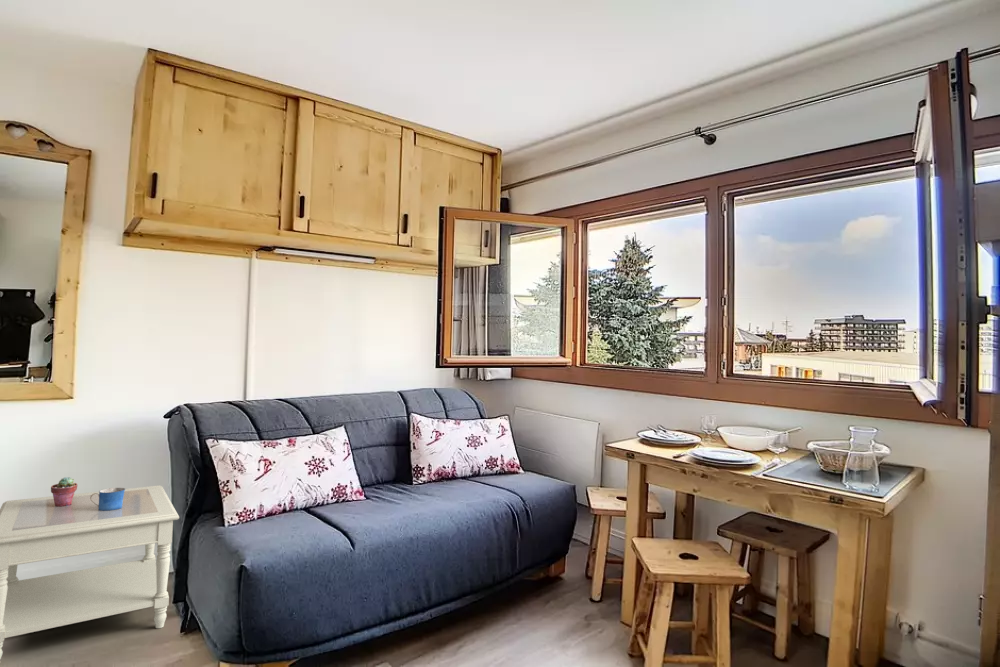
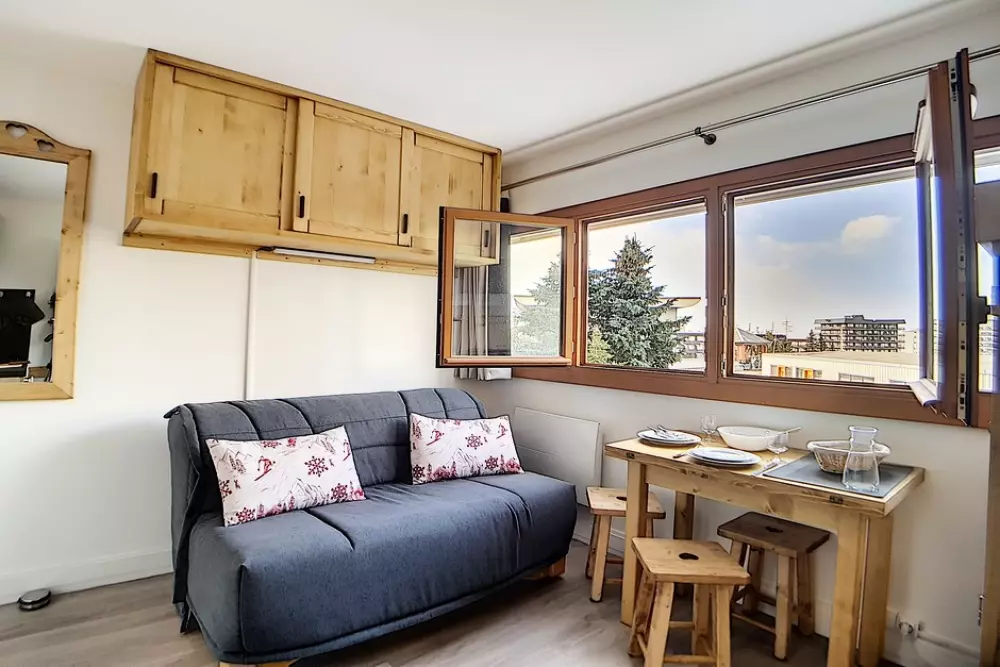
- mug [90,487,126,511]
- potted succulent [50,476,78,507]
- side table [0,484,180,660]
